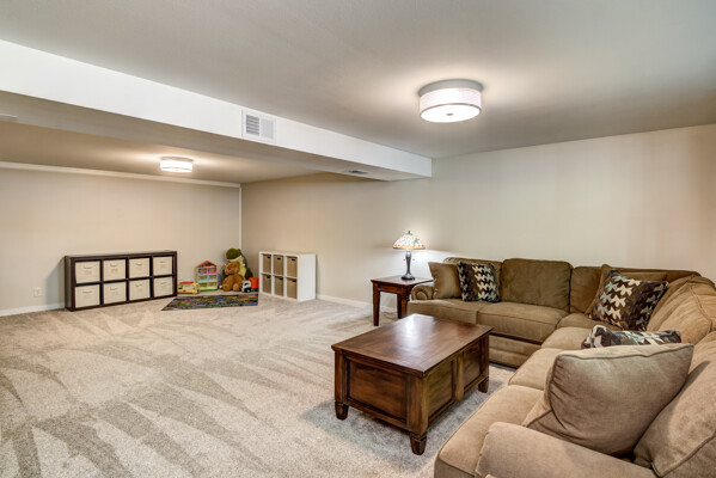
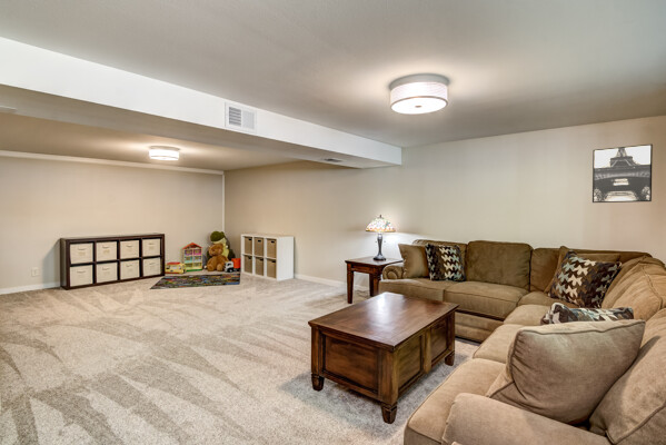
+ wall art [592,144,654,204]
